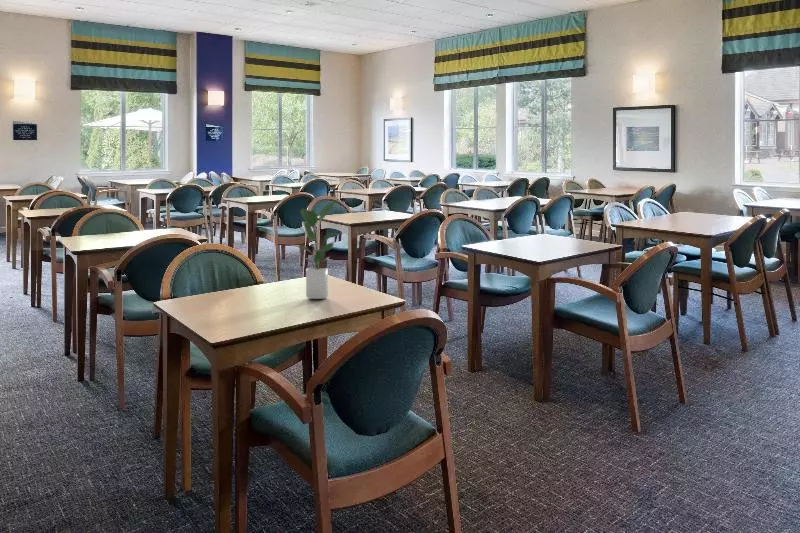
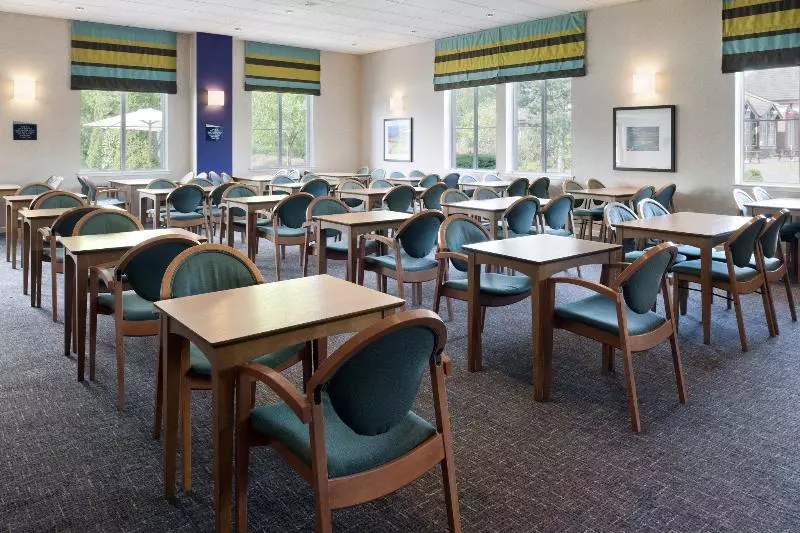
- potted plant [291,198,345,300]
